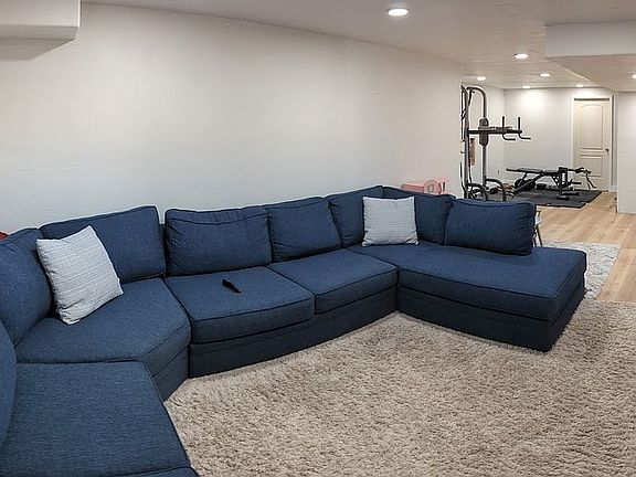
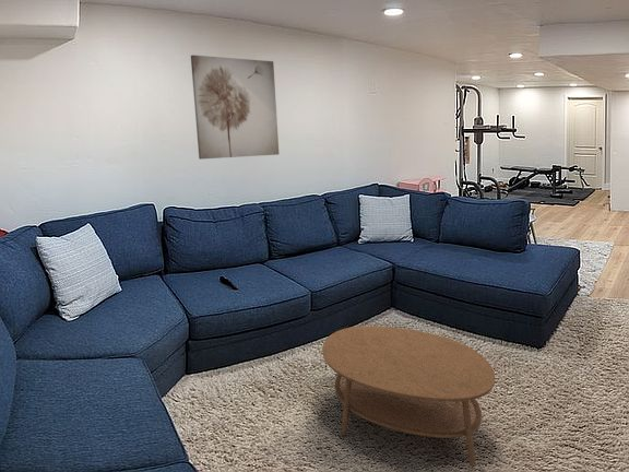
+ wall art [190,54,281,161]
+ coffee table [321,324,496,468]
